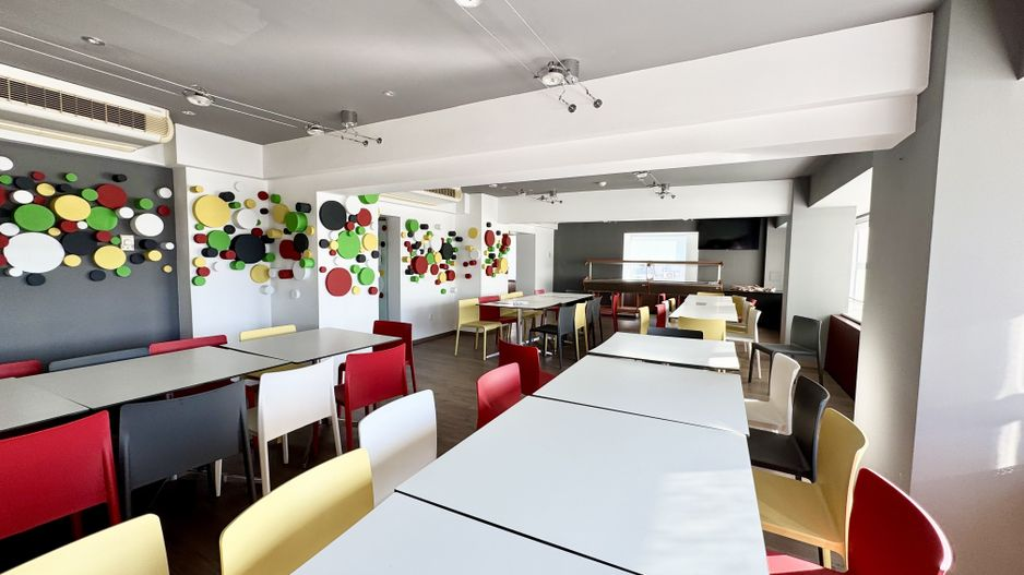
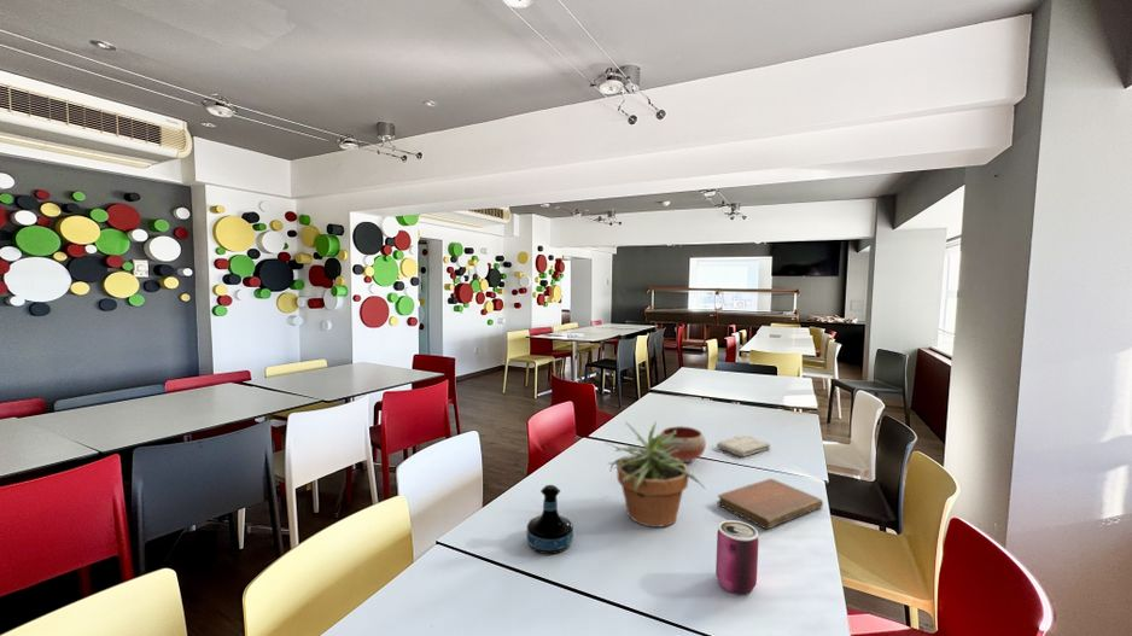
+ tequila bottle [526,484,574,555]
+ can [714,519,759,595]
+ bowl [659,425,707,463]
+ potted plant [603,420,706,529]
+ washcloth [716,434,771,457]
+ notebook [716,478,824,530]
